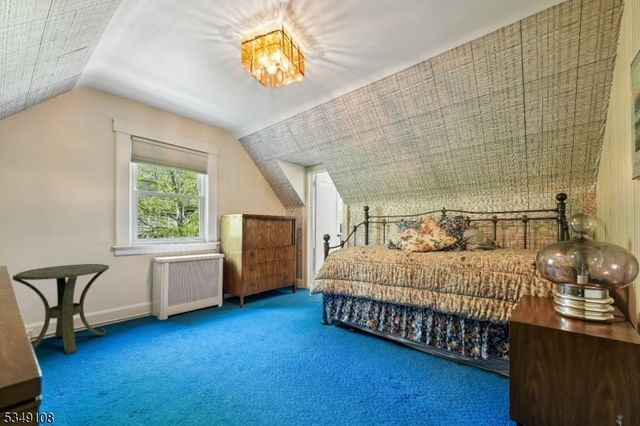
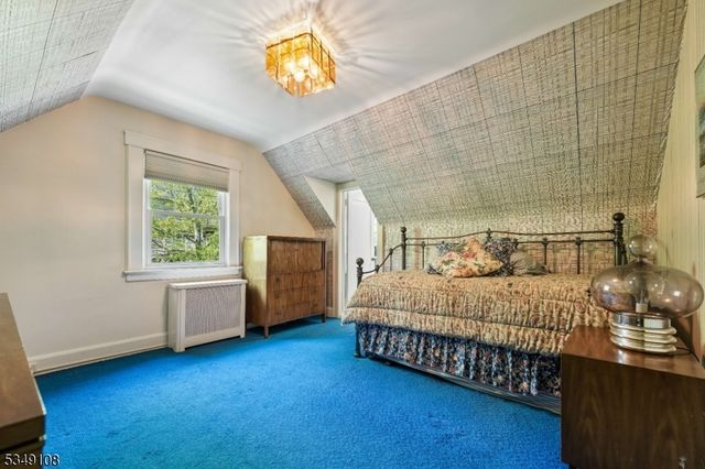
- side table [12,263,110,355]
